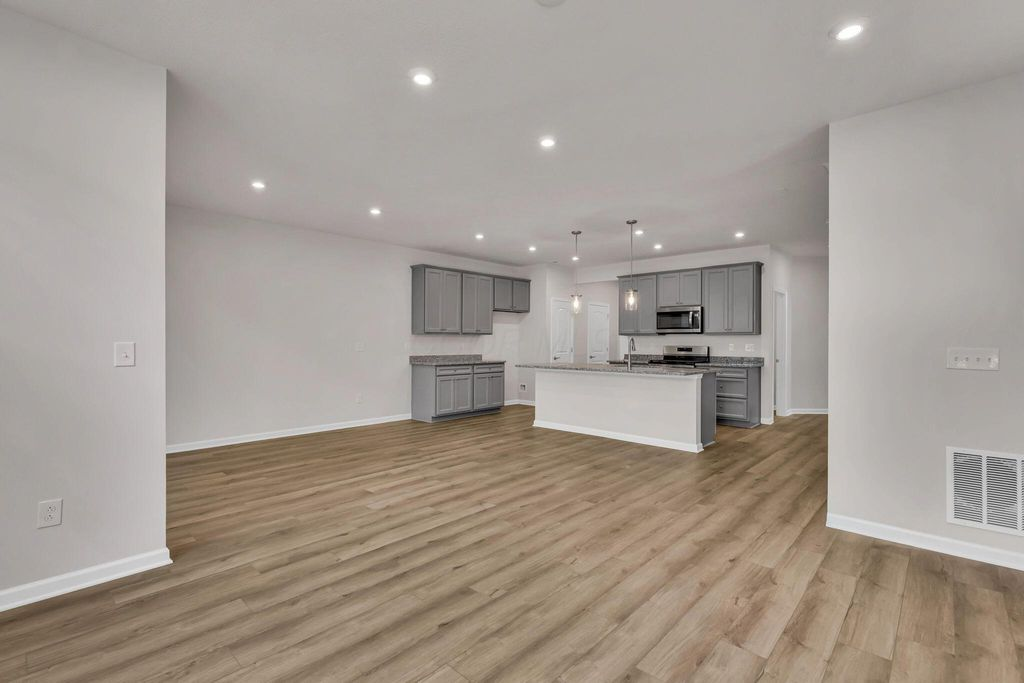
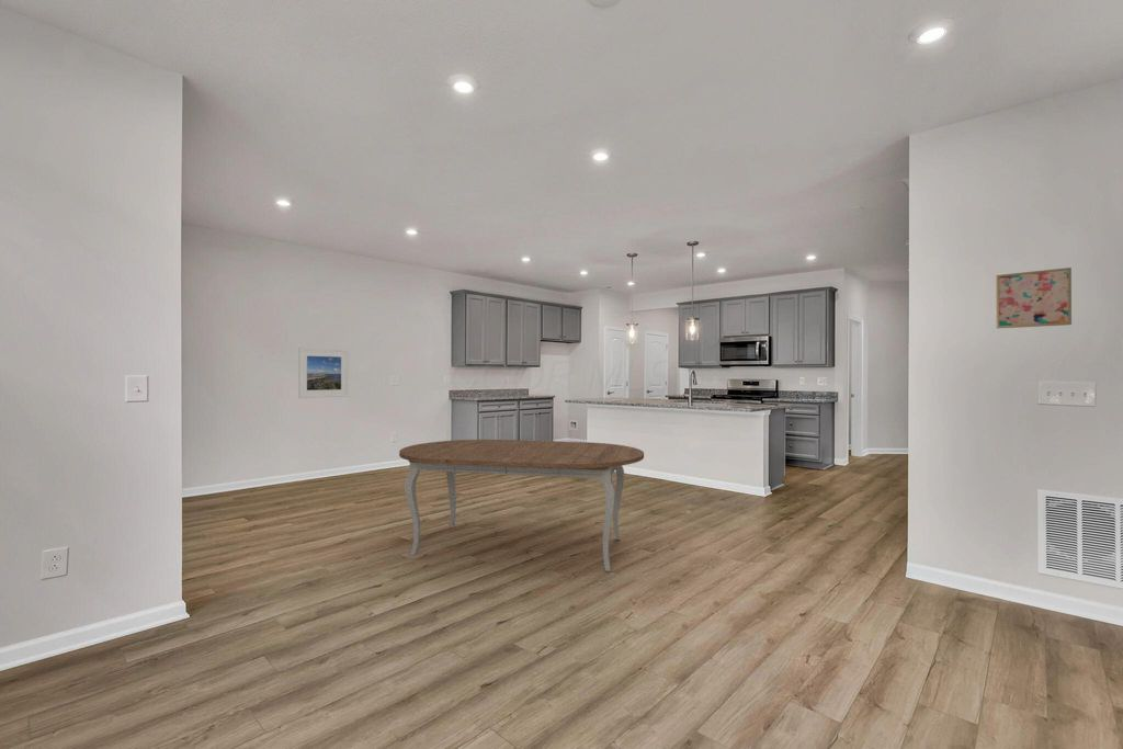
+ wall art [996,266,1073,330]
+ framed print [297,348,350,399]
+ dining table [398,439,645,572]
